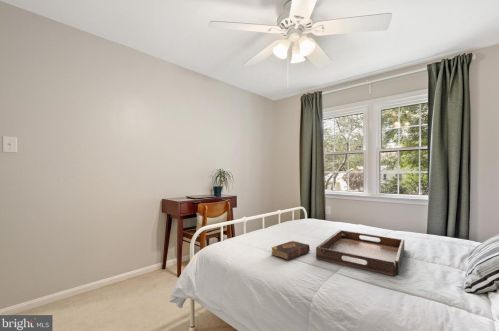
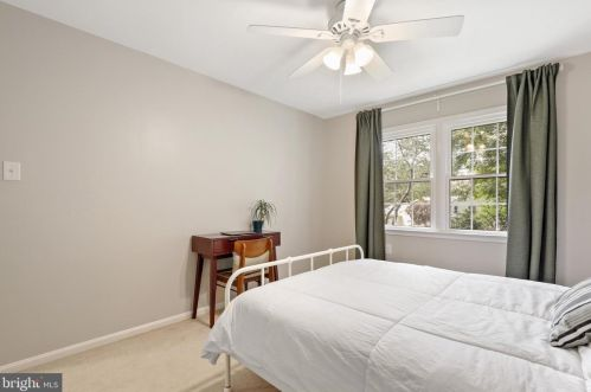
- serving tray [315,229,405,277]
- book [270,240,311,261]
